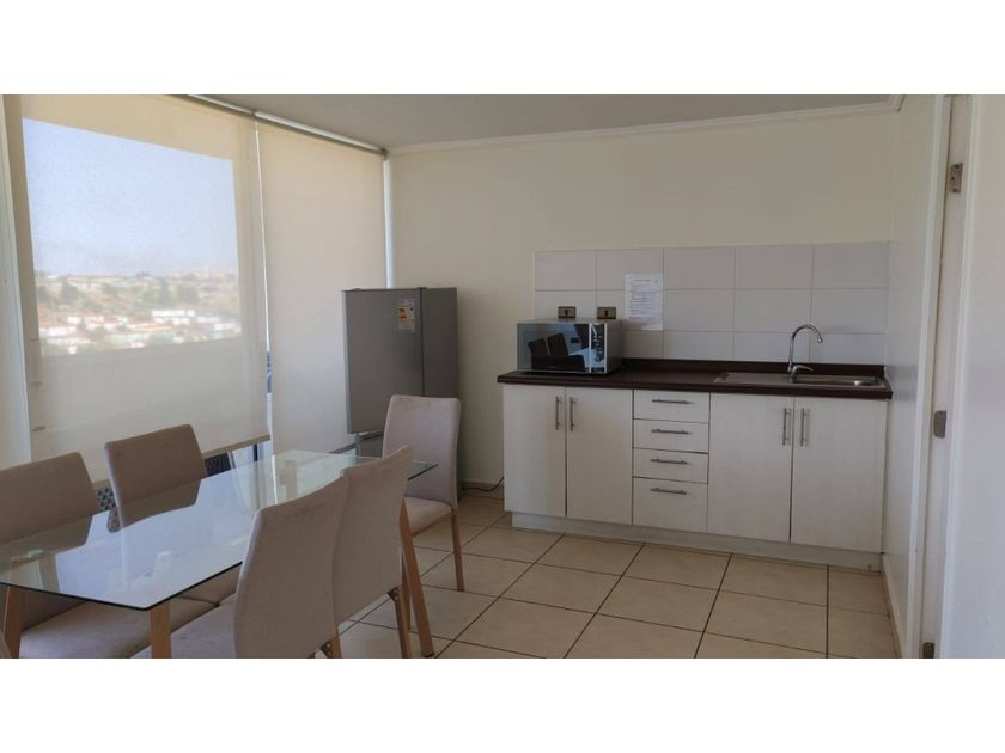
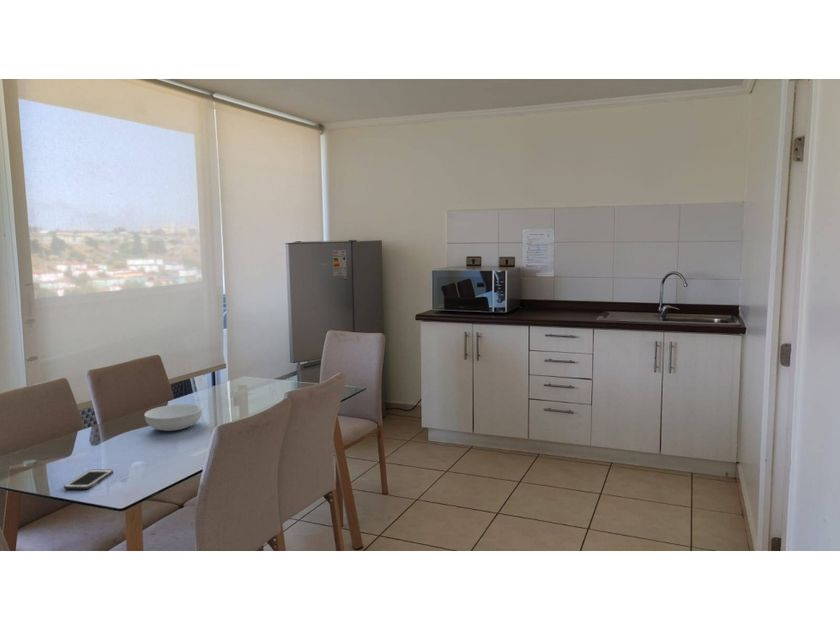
+ cell phone [63,469,114,490]
+ serving bowl [143,403,203,432]
